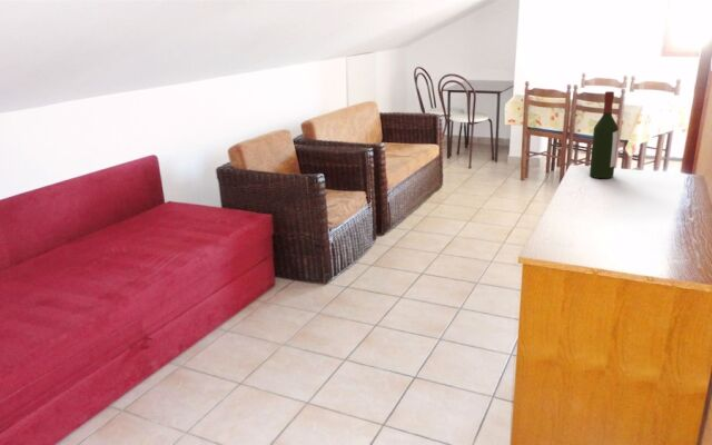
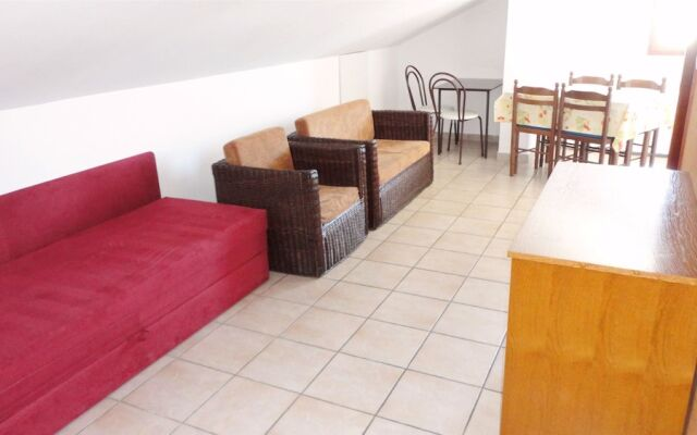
- wine bottle [589,90,620,179]
